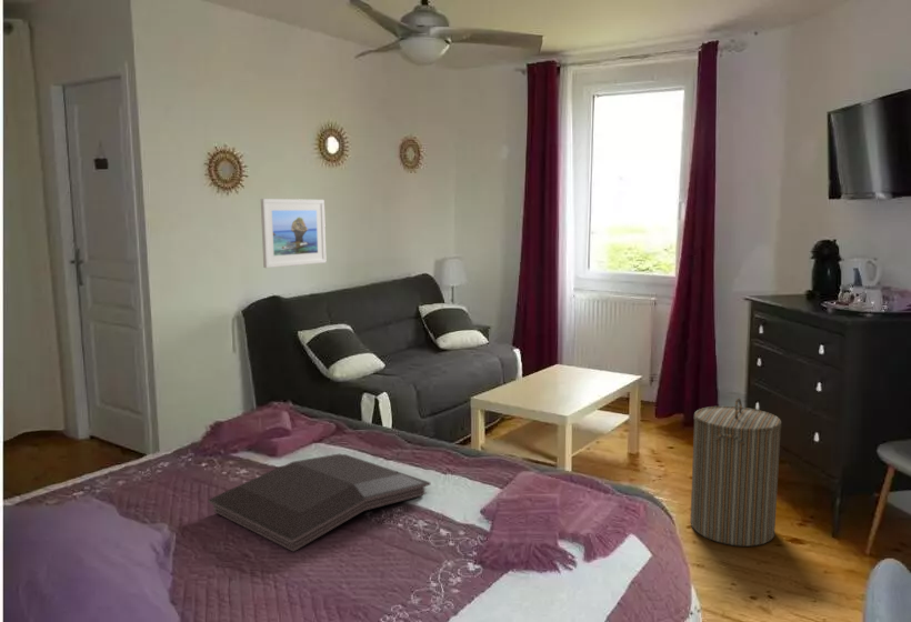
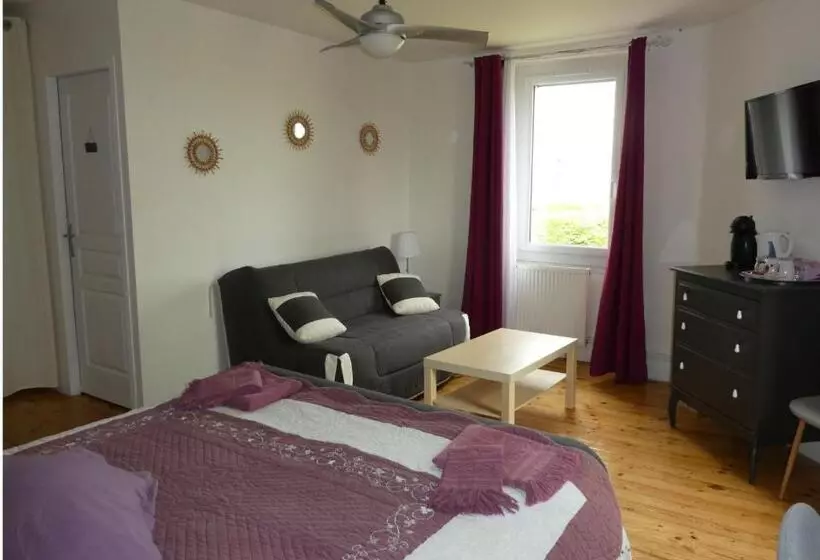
- laundry hamper [689,397,782,548]
- serving tray [207,453,431,553]
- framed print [260,198,328,269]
